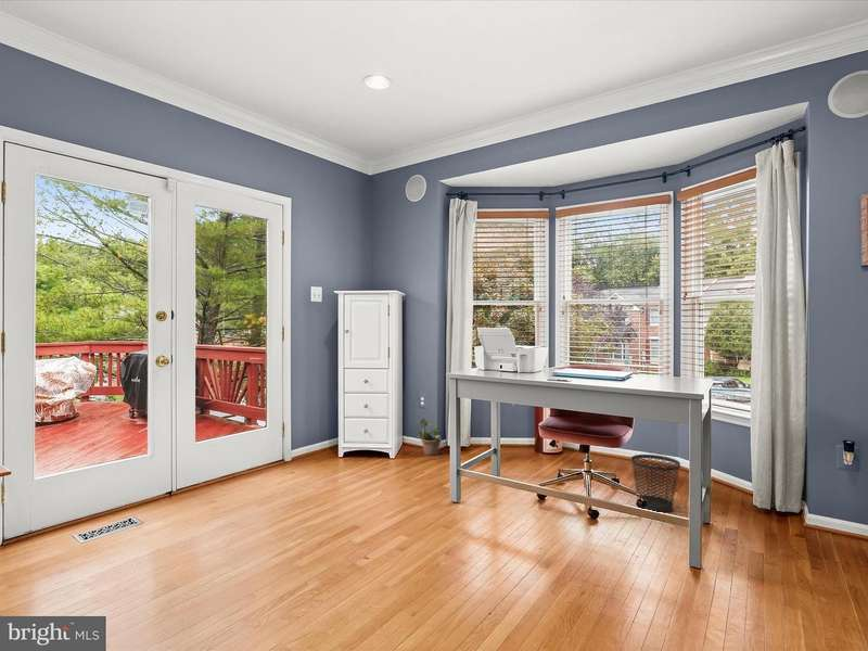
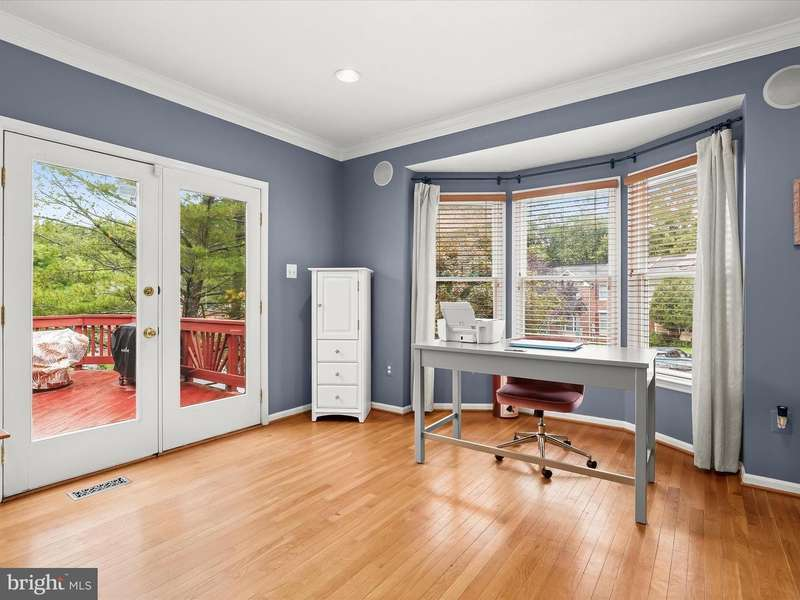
- wastebasket [630,454,681,513]
- potted plant [417,417,443,457]
